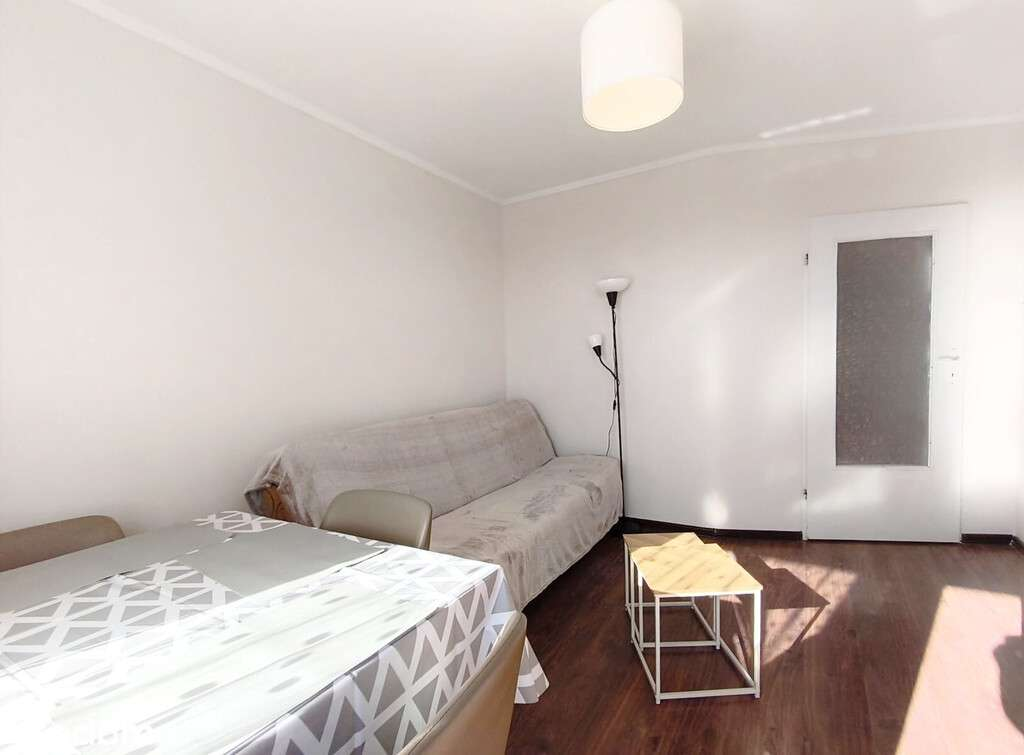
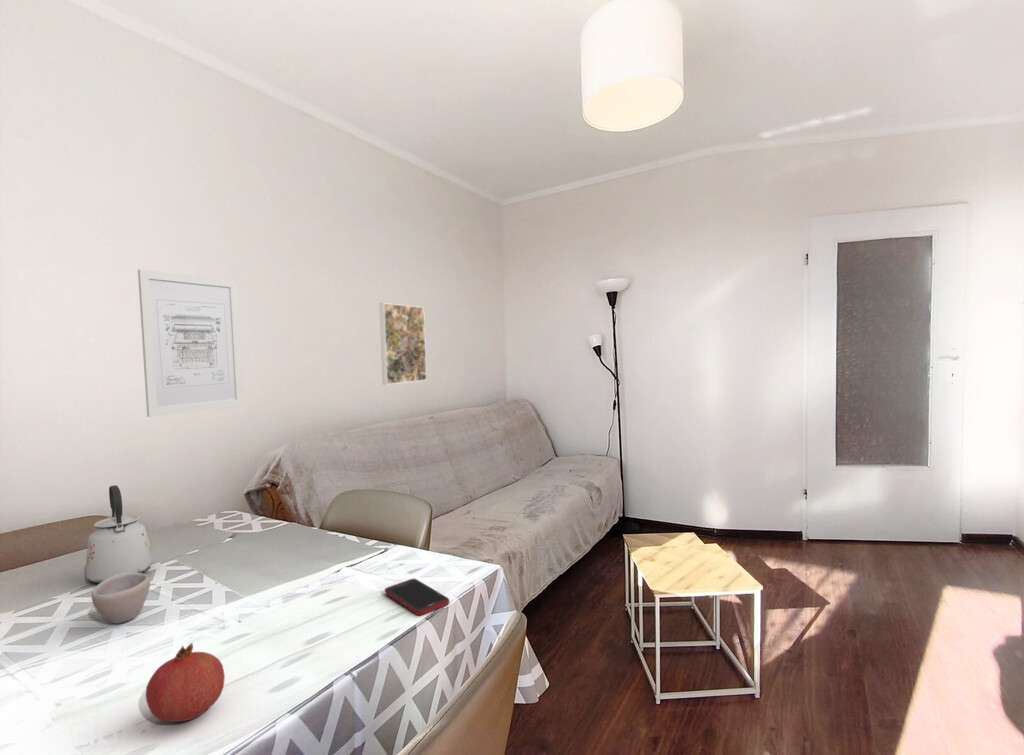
+ fruit [145,642,226,723]
+ cell phone [384,578,450,616]
+ kettle [85,484,154,584]
+ cup [90,573,151,624]
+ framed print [378,302,428,386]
+ wall art [137,269,244,418]
